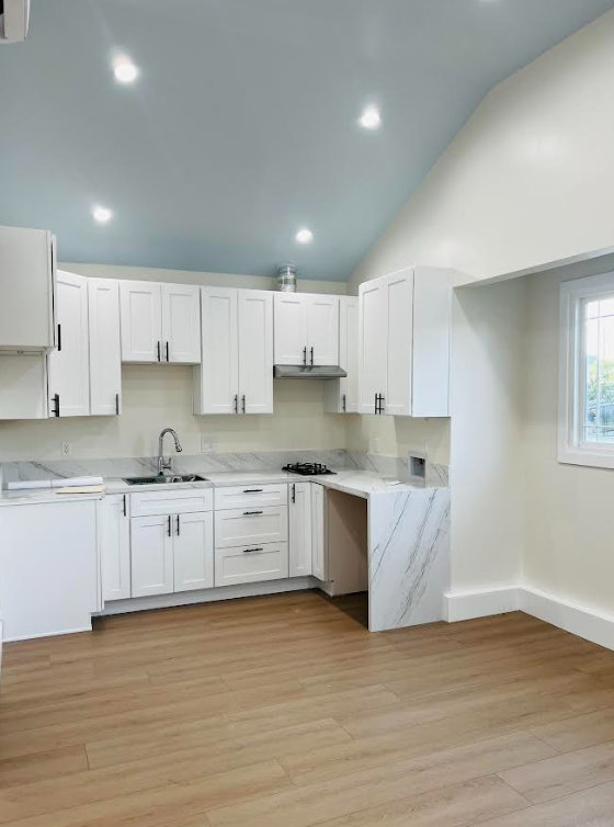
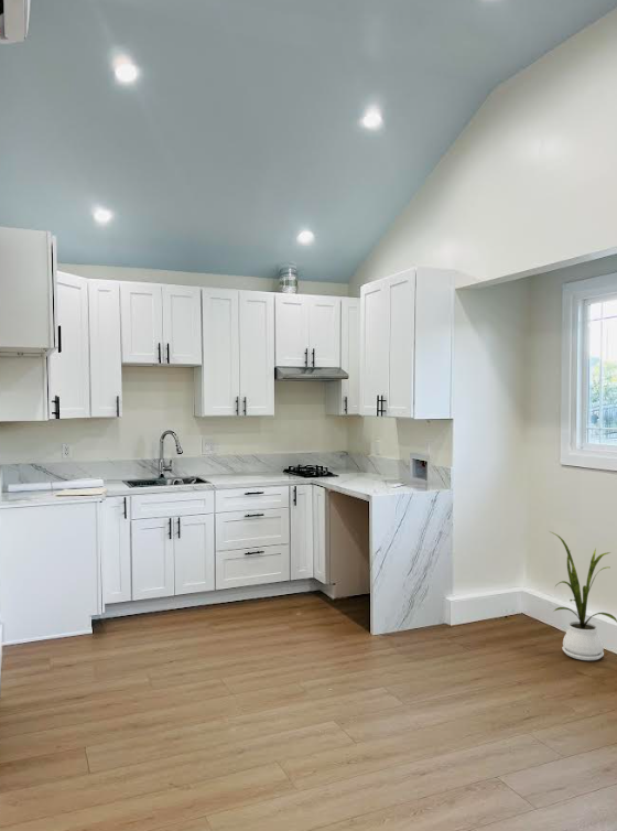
+ house plant [549,530,617,661]
